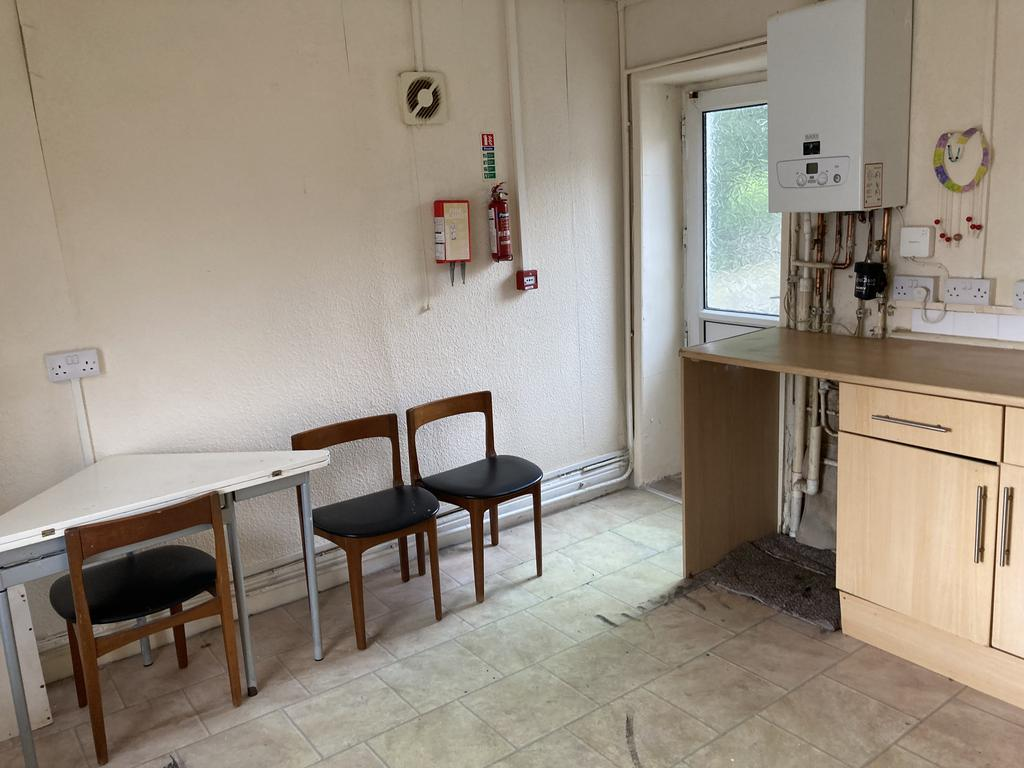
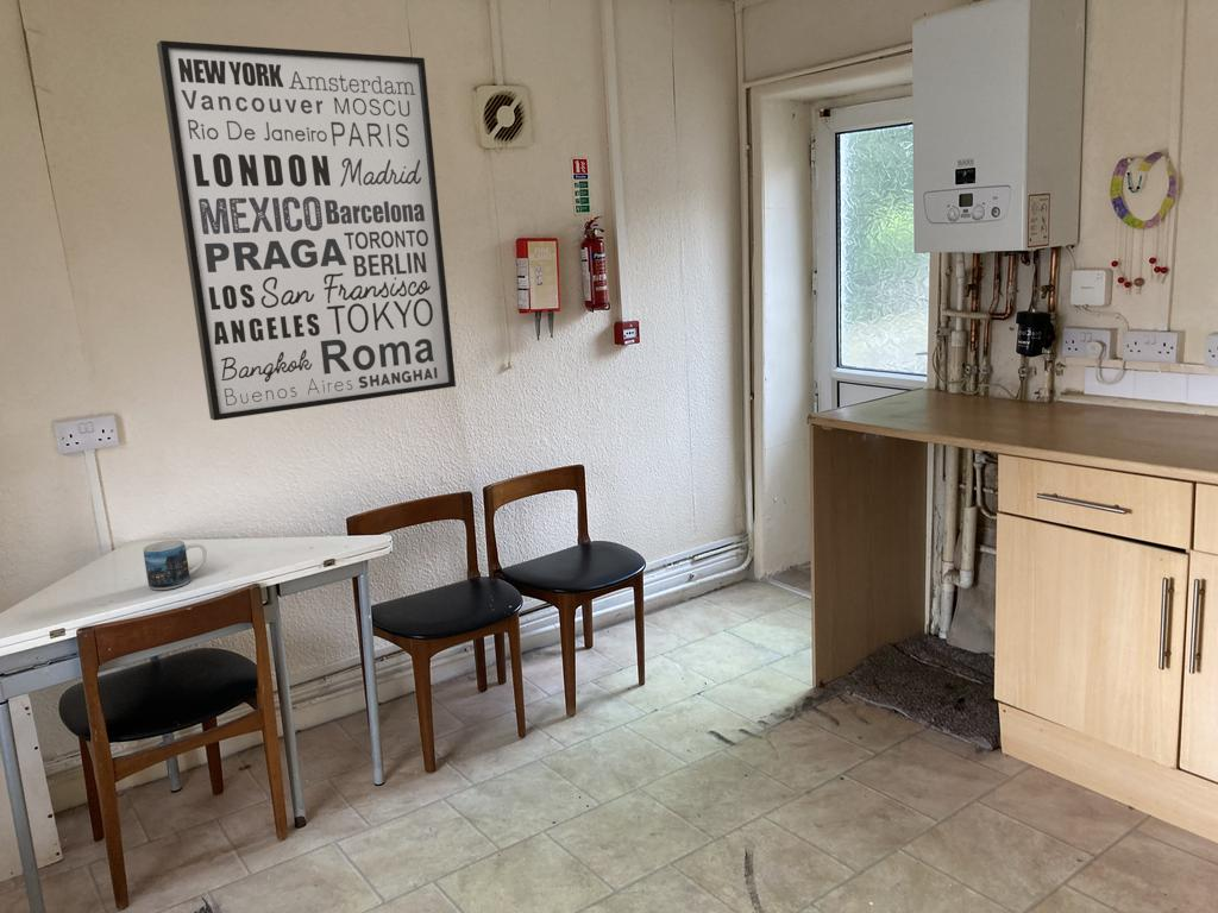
+ wall art [156,39,457,422]
+ mug [143,540,208,591]
